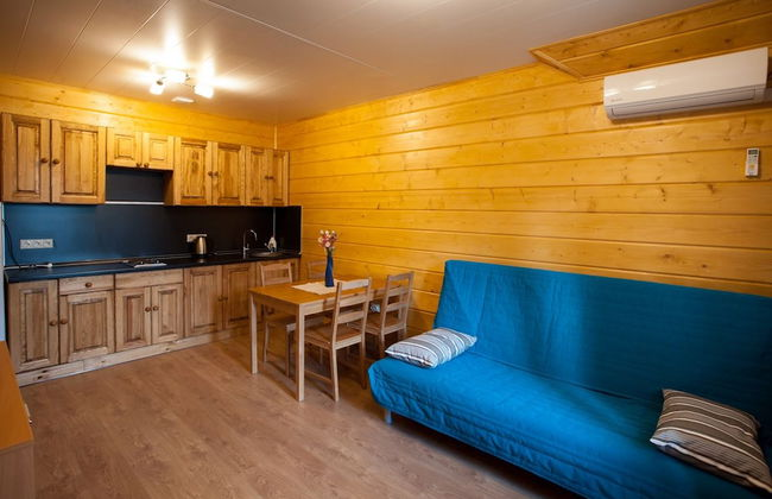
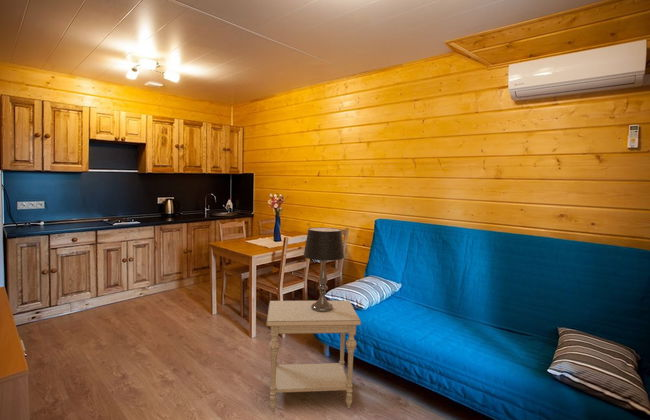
+ table lamp [303,226,345,312]
+ side table [265,300,362,413]
